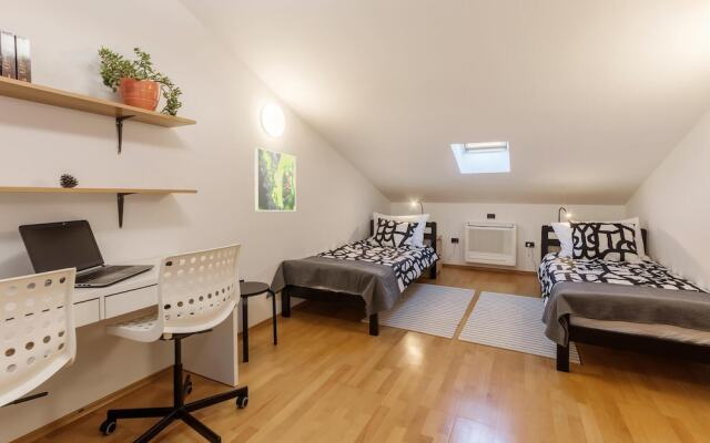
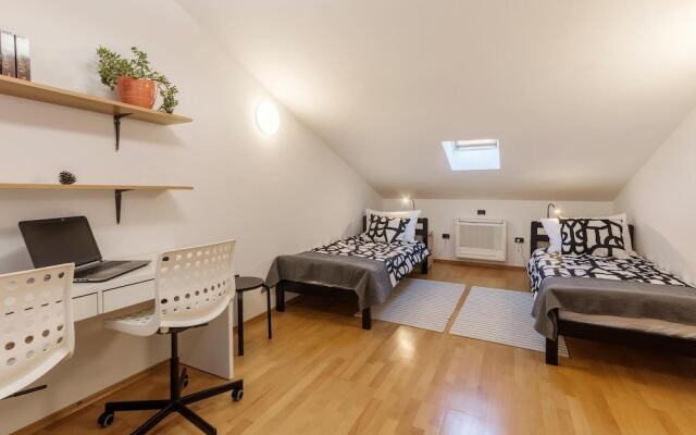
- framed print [253,146,296,213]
